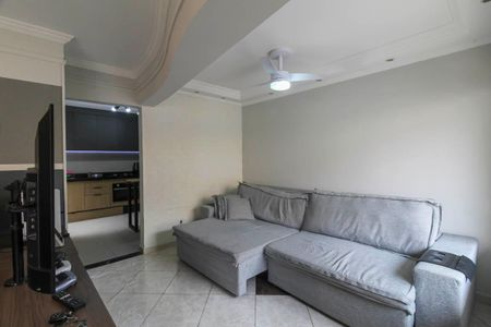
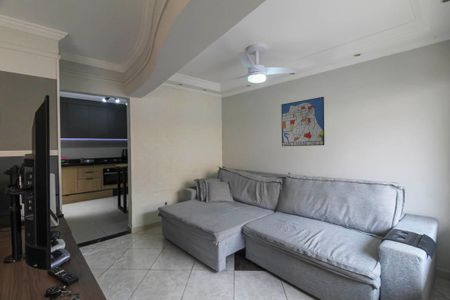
+ wall art [280,96,325,147]
